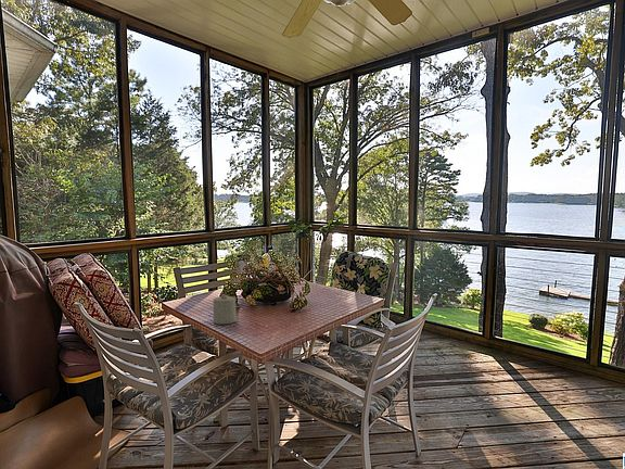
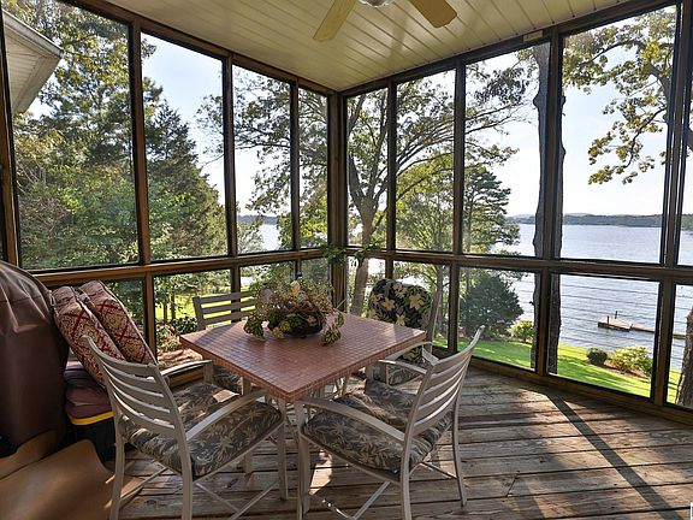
- candle [213,293,238,326]
